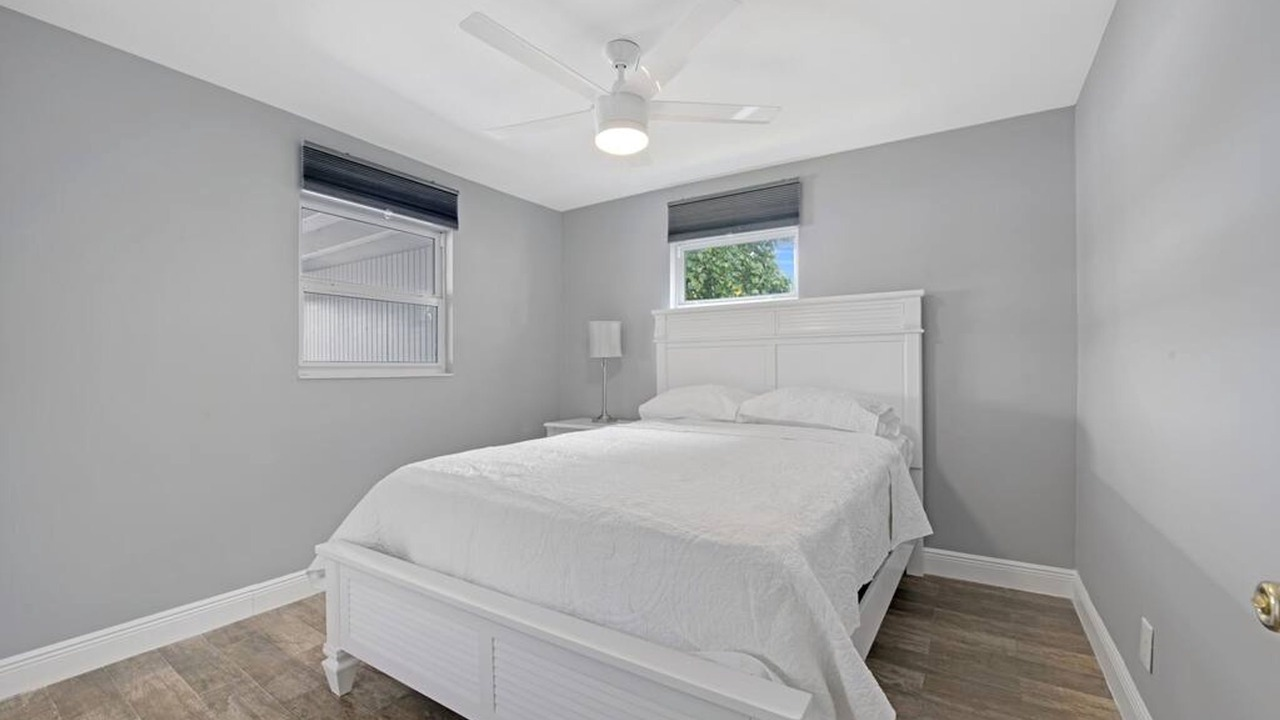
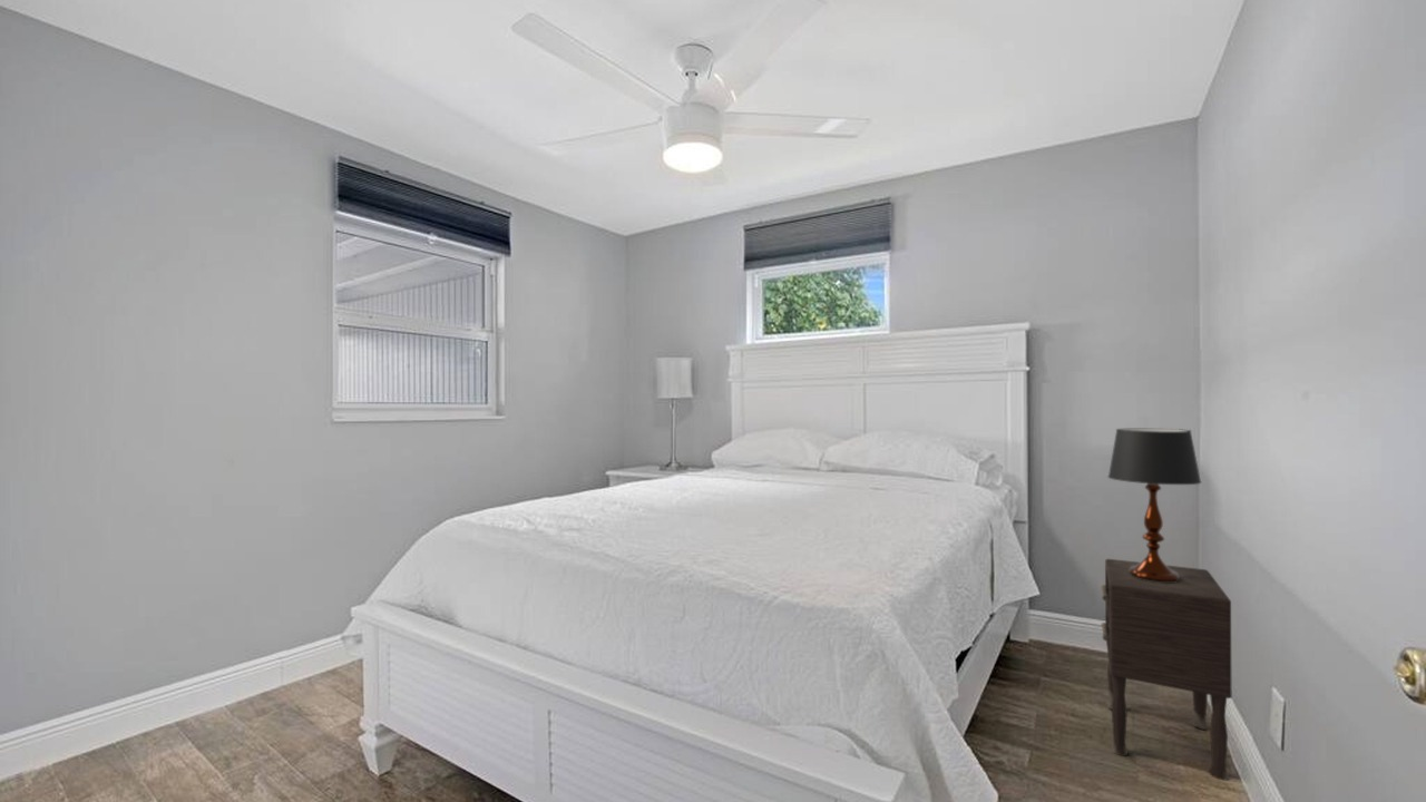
+ nightstand [1100,558,1233,781]
+ table lamp [1107,428,1202,583]
